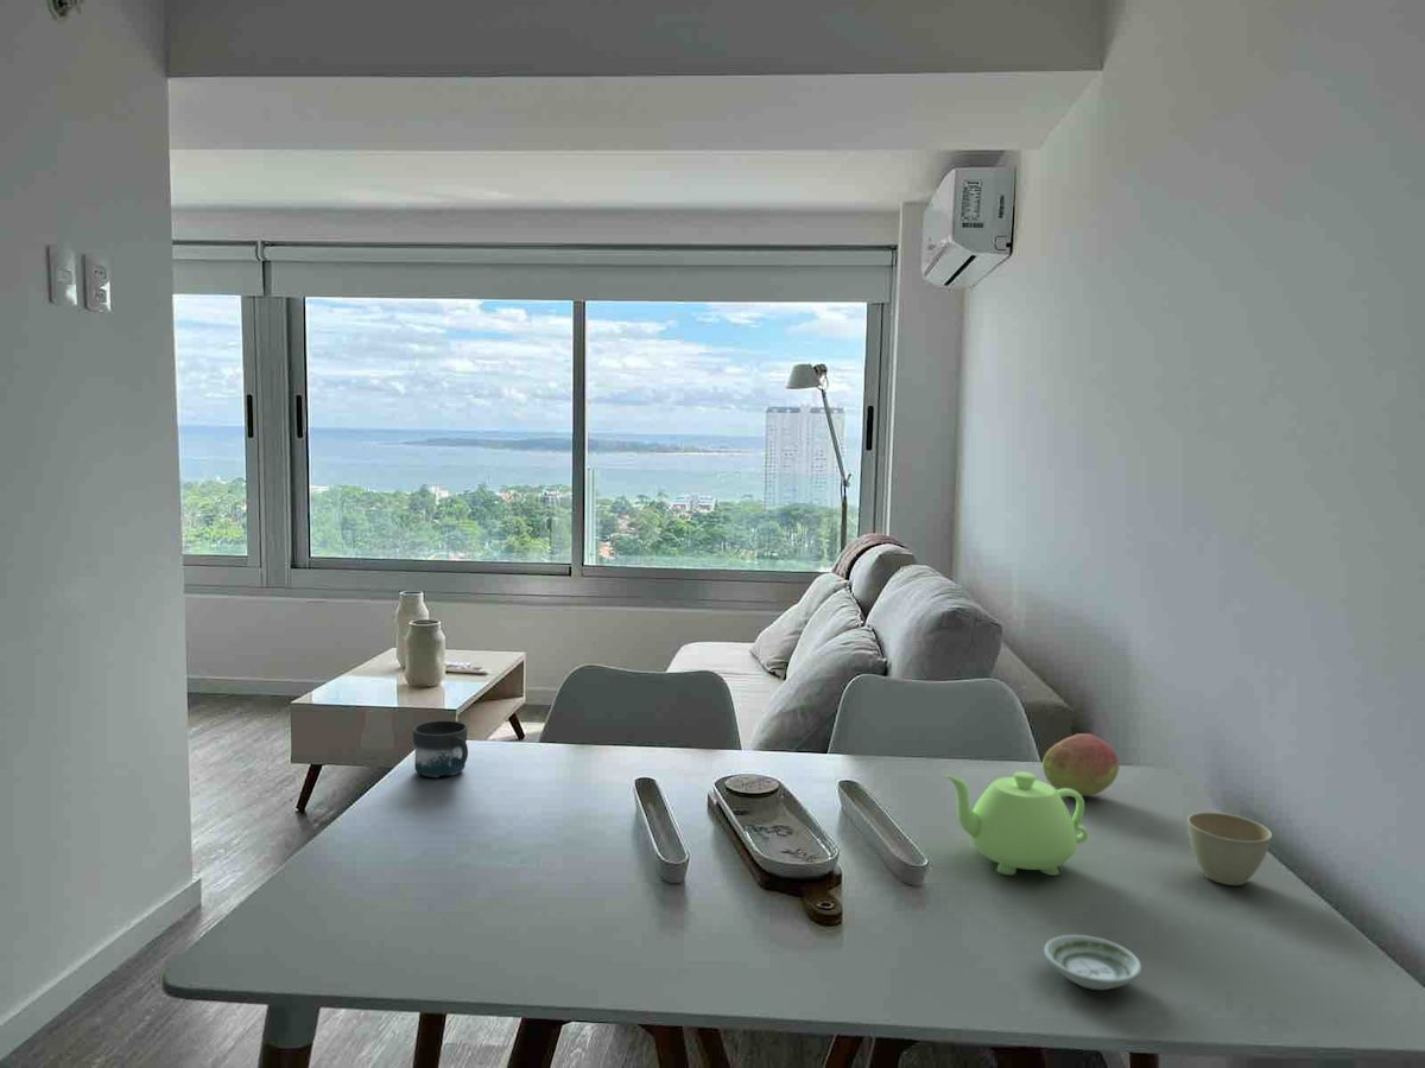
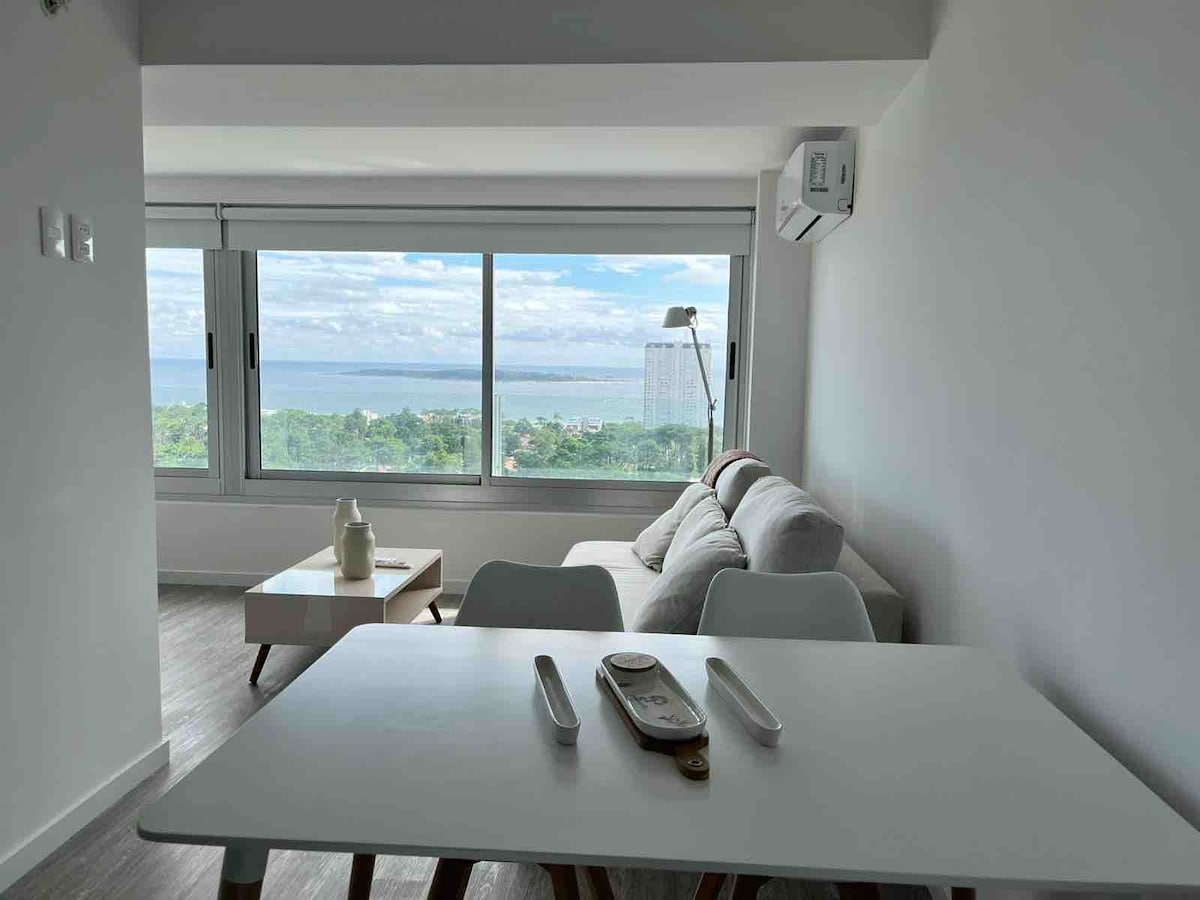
- fruit [1041,732,1120,797]
- mug [412,719,469,778]
- teapot [944,770,1089,877]
- flower pot [1186,810,1273,886]
- saucer [1043,934,1142,991]
